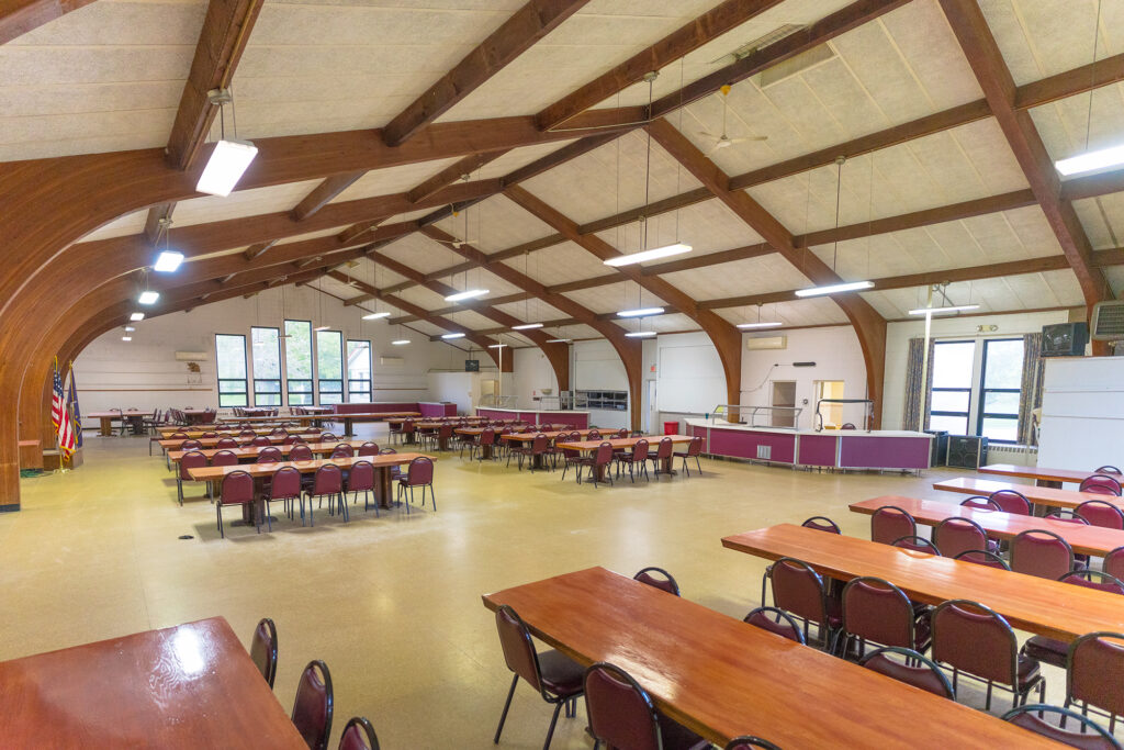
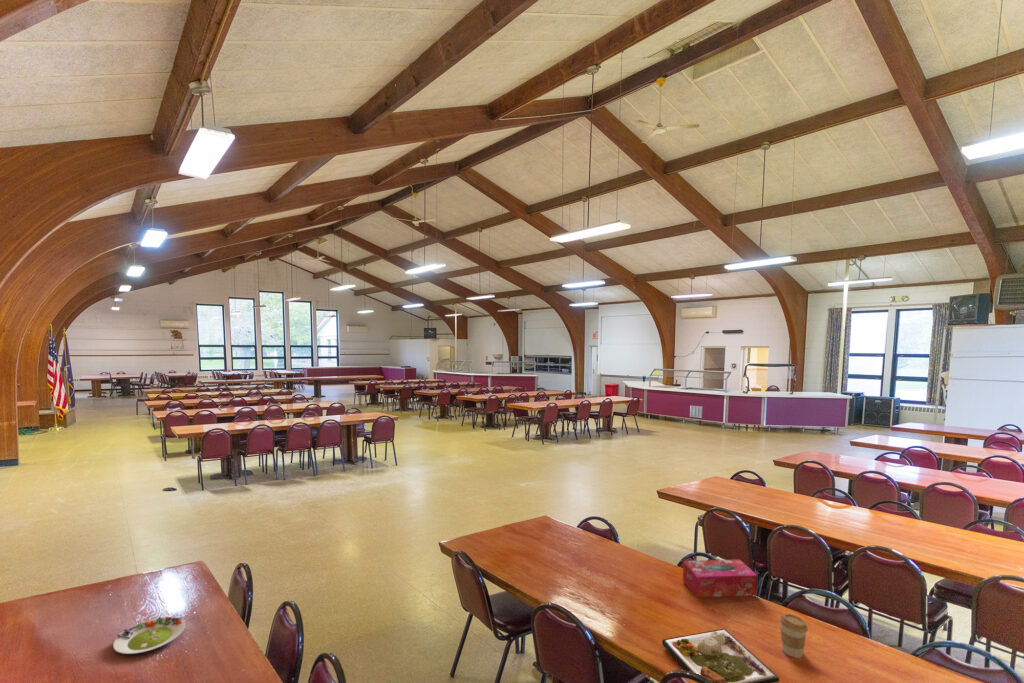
+ dinner plate [661,628,780,683]
+ salad plate [112,615,186,655]
+ tissue box [682,558,758,598]
+ coffee cup [779,613,809,659]
